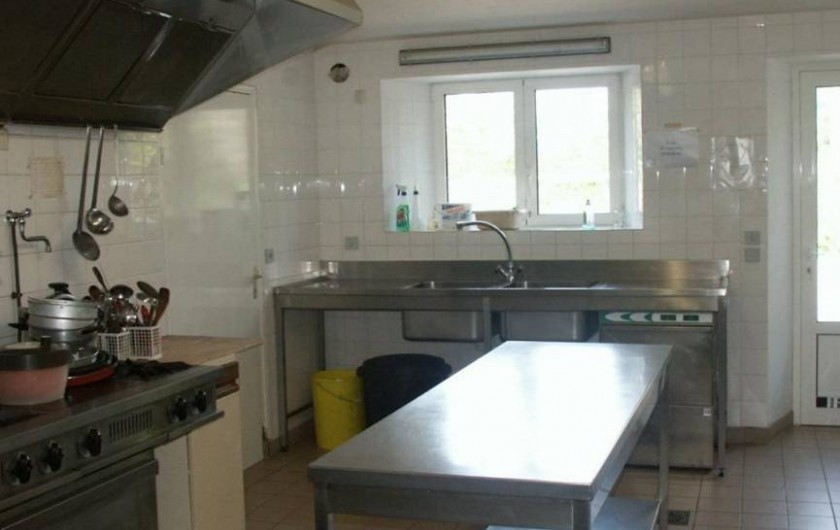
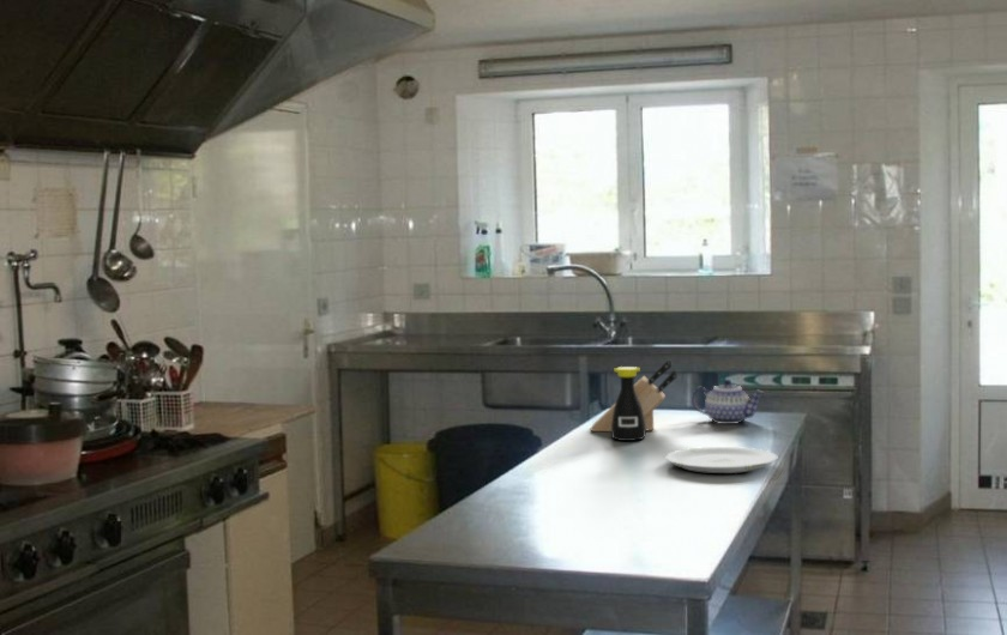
+ teapot [691,379,765,425]
+ knife block [590,358,679,433]
+ plate [664,446,778,474]
+ bottle [610,365,647,442]
